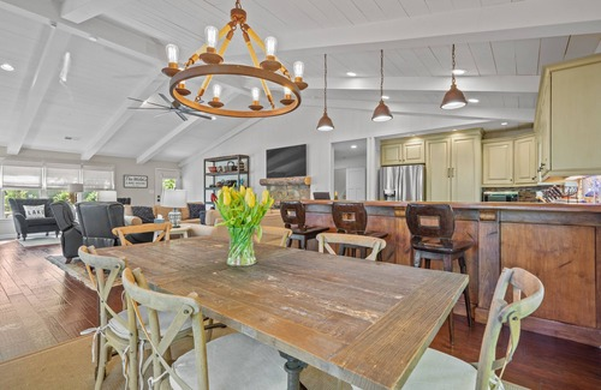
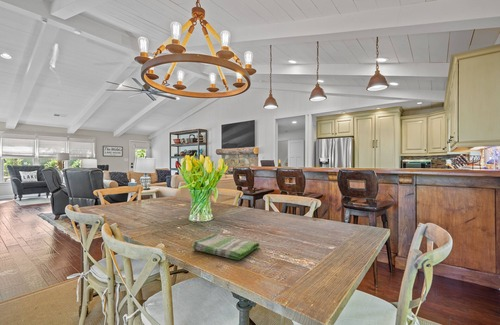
+ dish towel [192,232,260,261]
